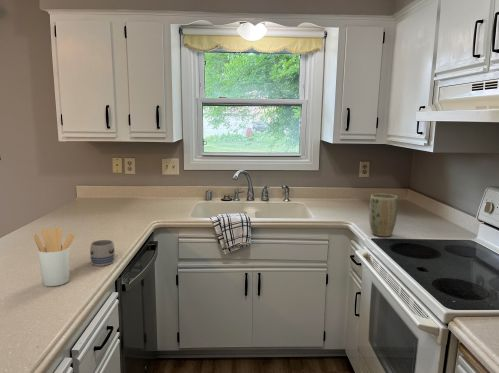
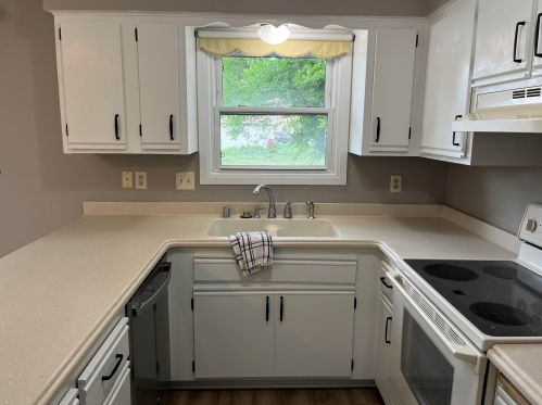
- plant pot [368,193,399,238]
- utensil holder [33,226,76,287]
- mug [89,239,116,267]
